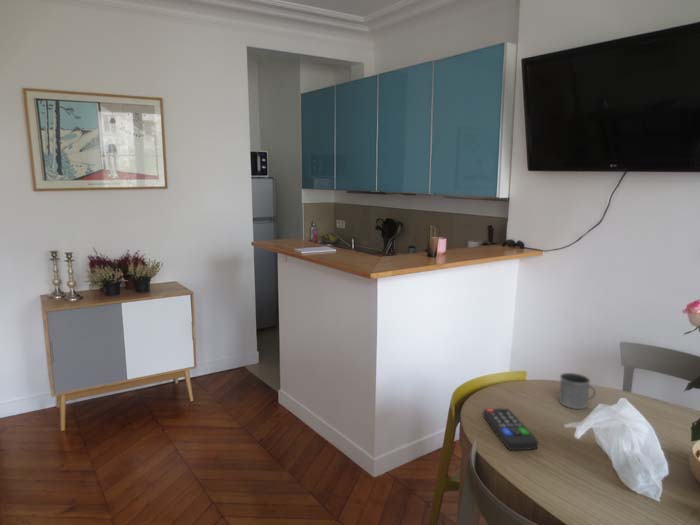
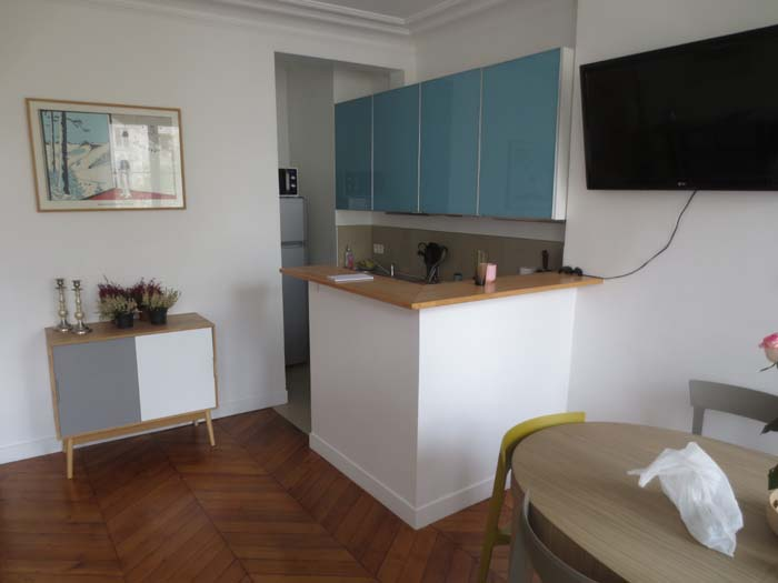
- remote control [482,407,539,451]
- mug [558,372,597,410]
